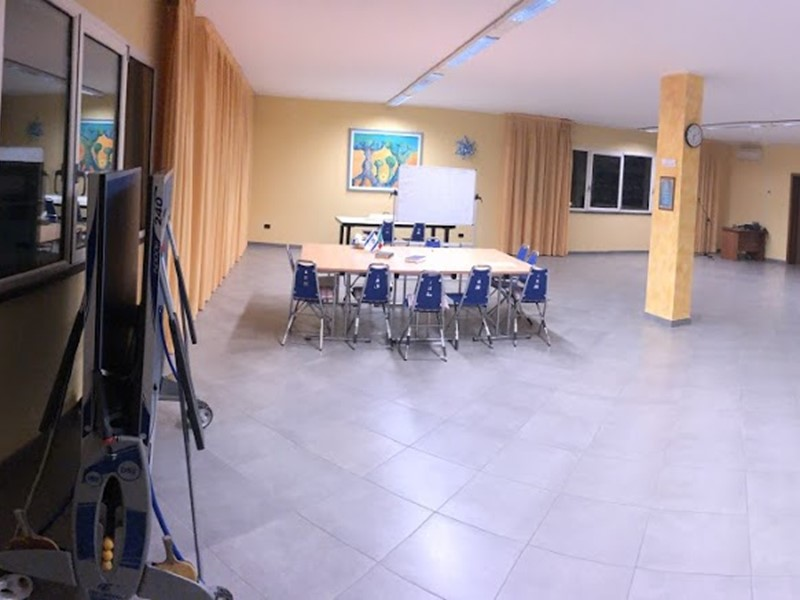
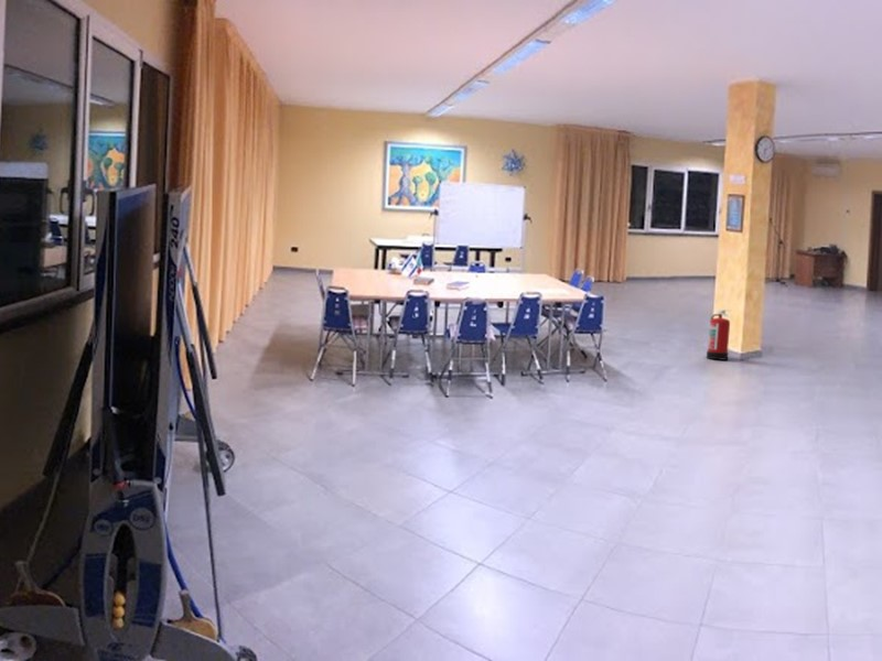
+ fire extinguisher [706,308,732,361]
